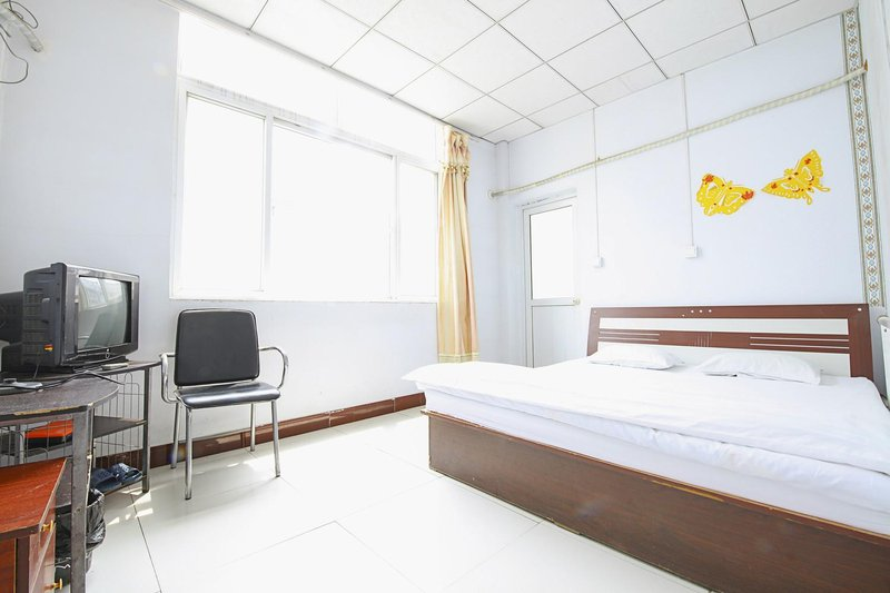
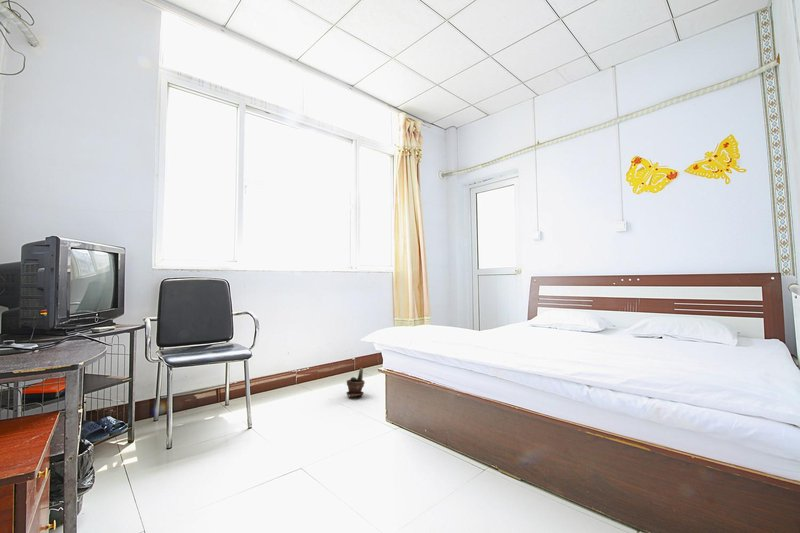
+ potted plant [345,367,366,398]
